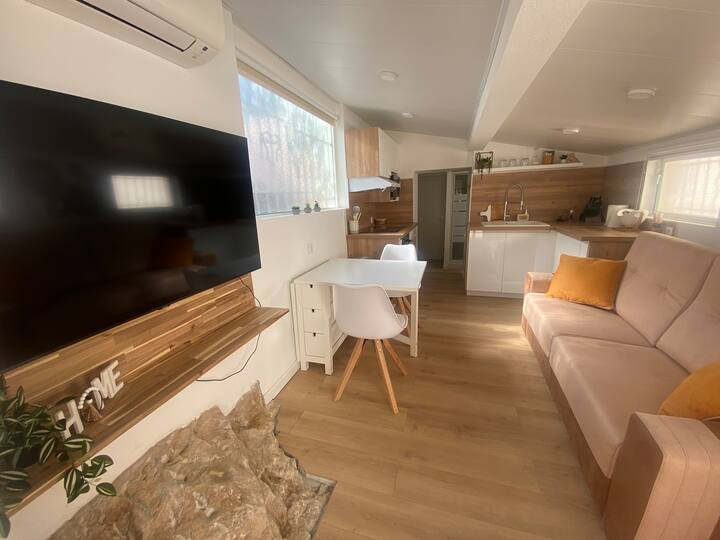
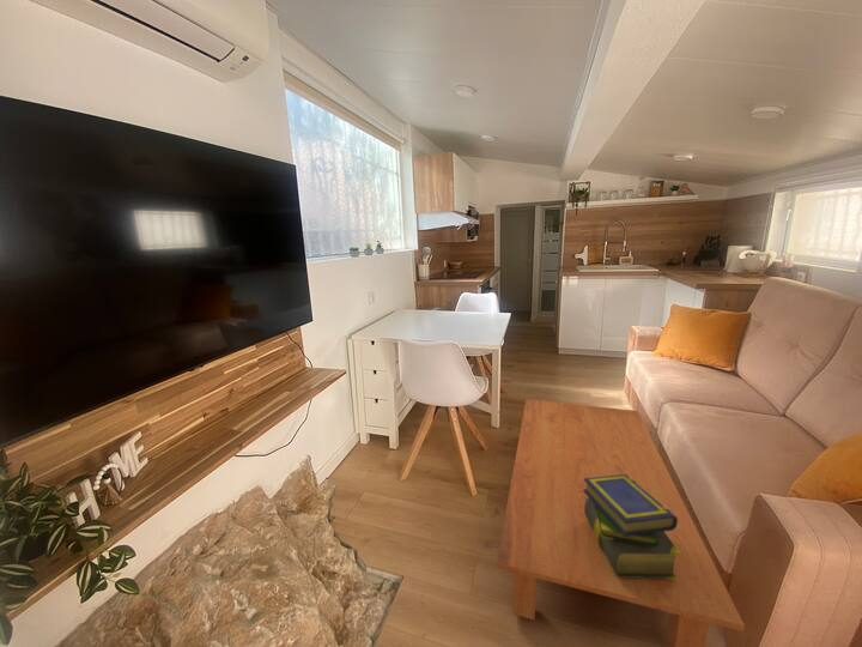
+ stack of books [583,474,681,580]
+ coffee table [496,398,746,647]
